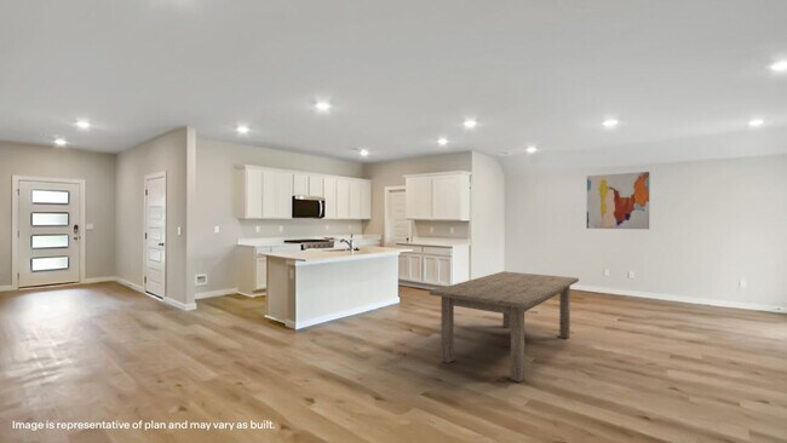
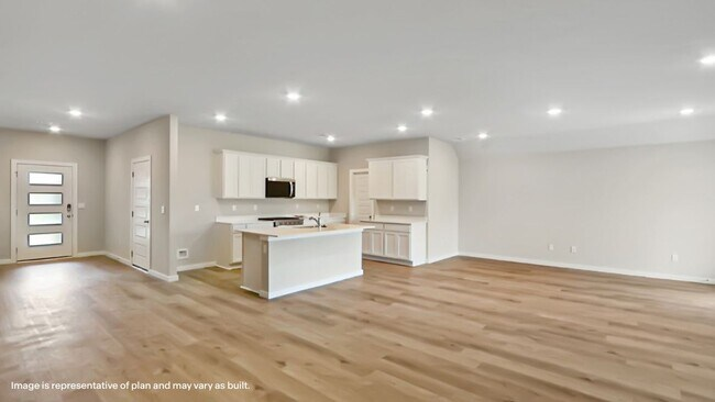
- wall art [586,171,651,230]
- dining table [429,270,580,382]
